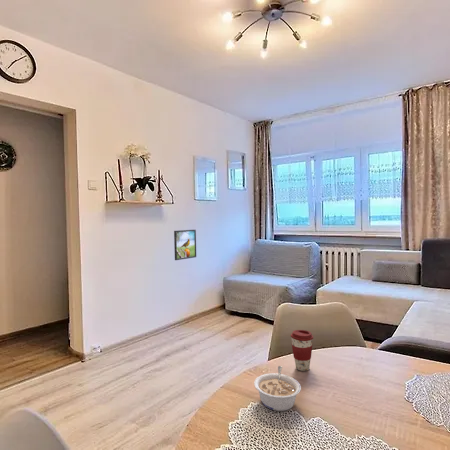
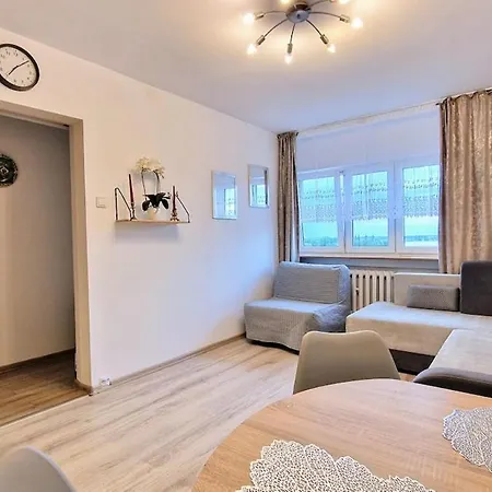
- legume [253,365,302,412]
- coffee cup [290,329,314,372]
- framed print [173,229,197,261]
